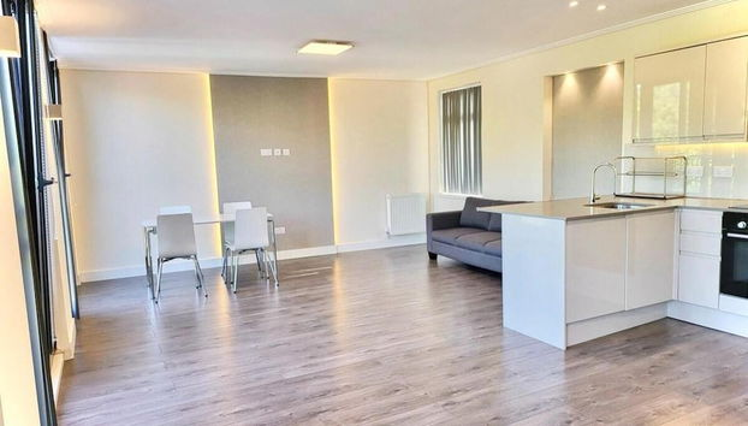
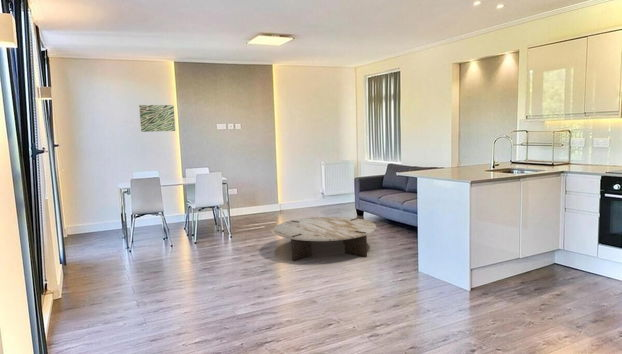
+ wall art [138,104,176,133]
+ coffee table [273,216,377,262]
